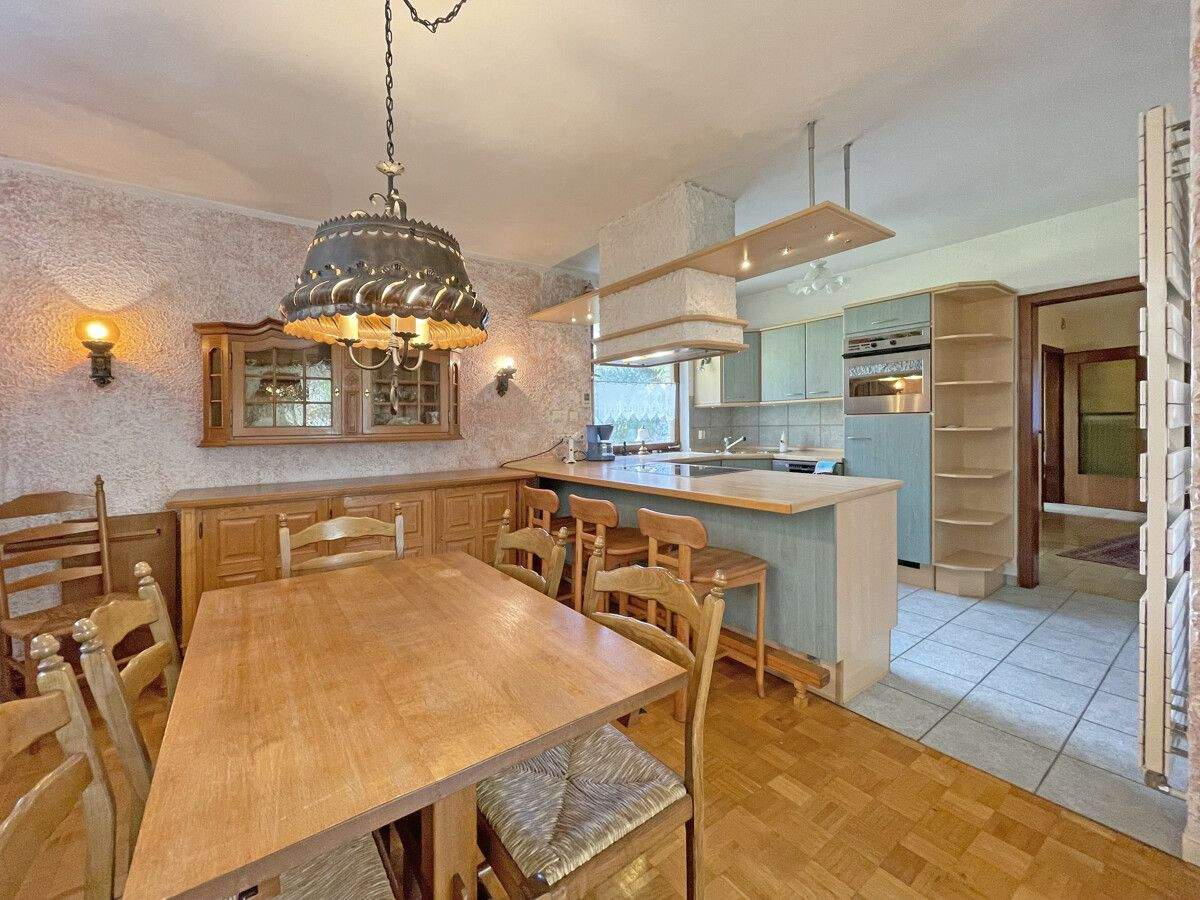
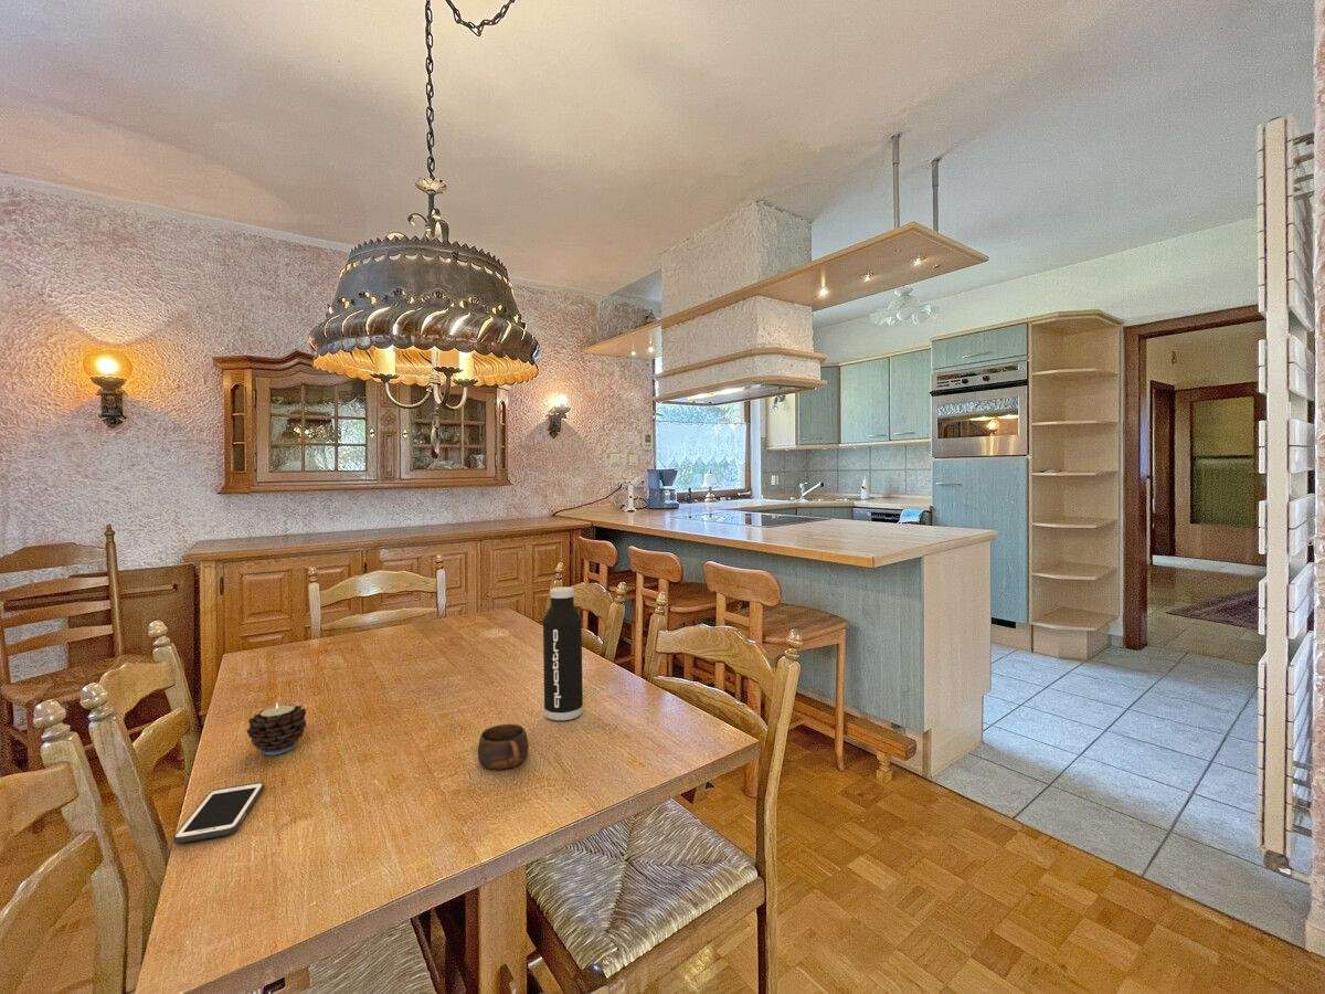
+ water bottle [542,586,584,721]
+ cup [477,723,529,771]
+ candle [246,701,307,757]
+ cell phone [172,781,265,845]
